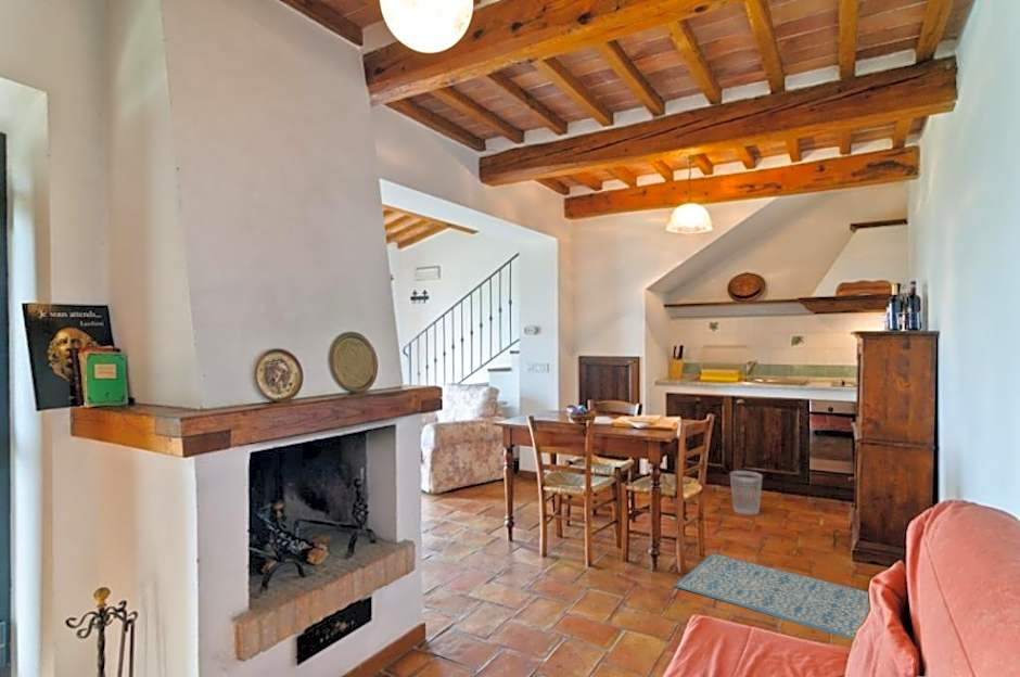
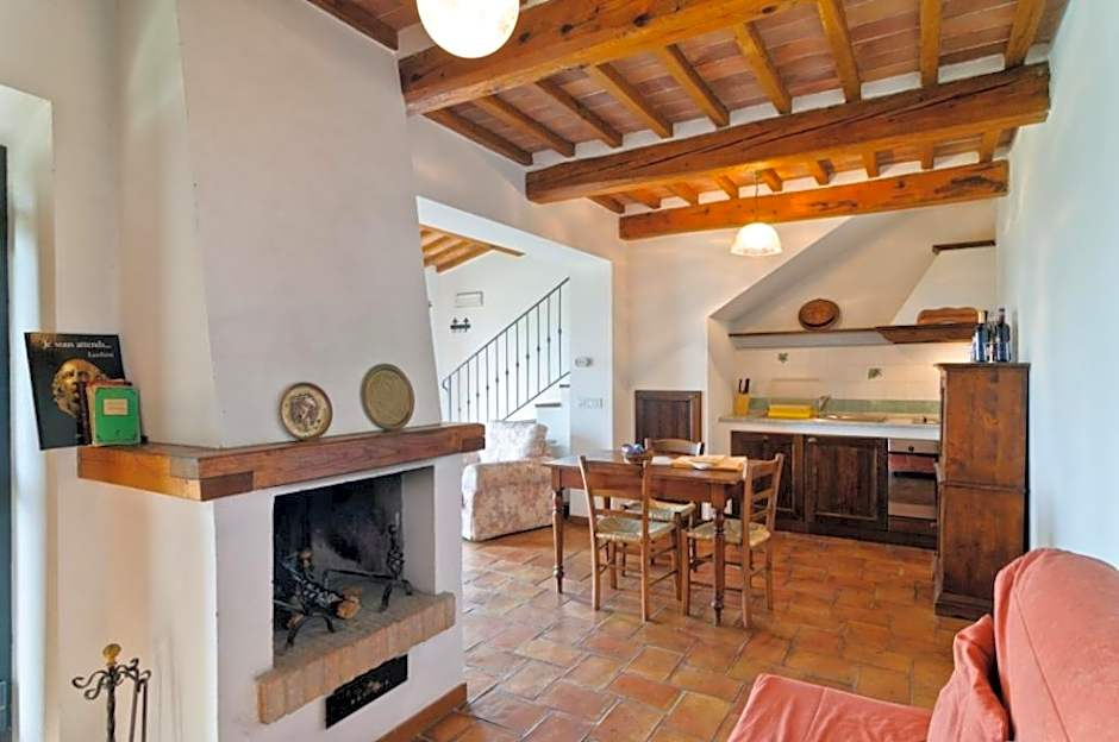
- wastebasket [729,470,764,515]
- rug [673,552,870,640]
